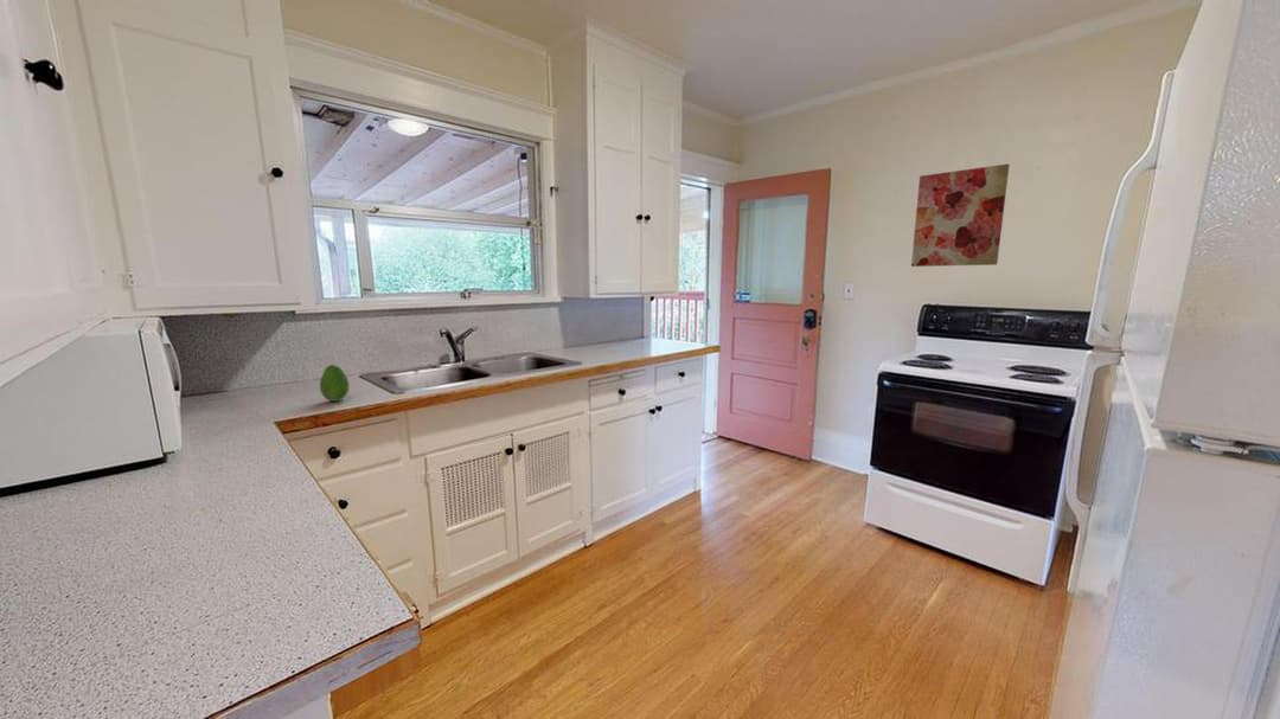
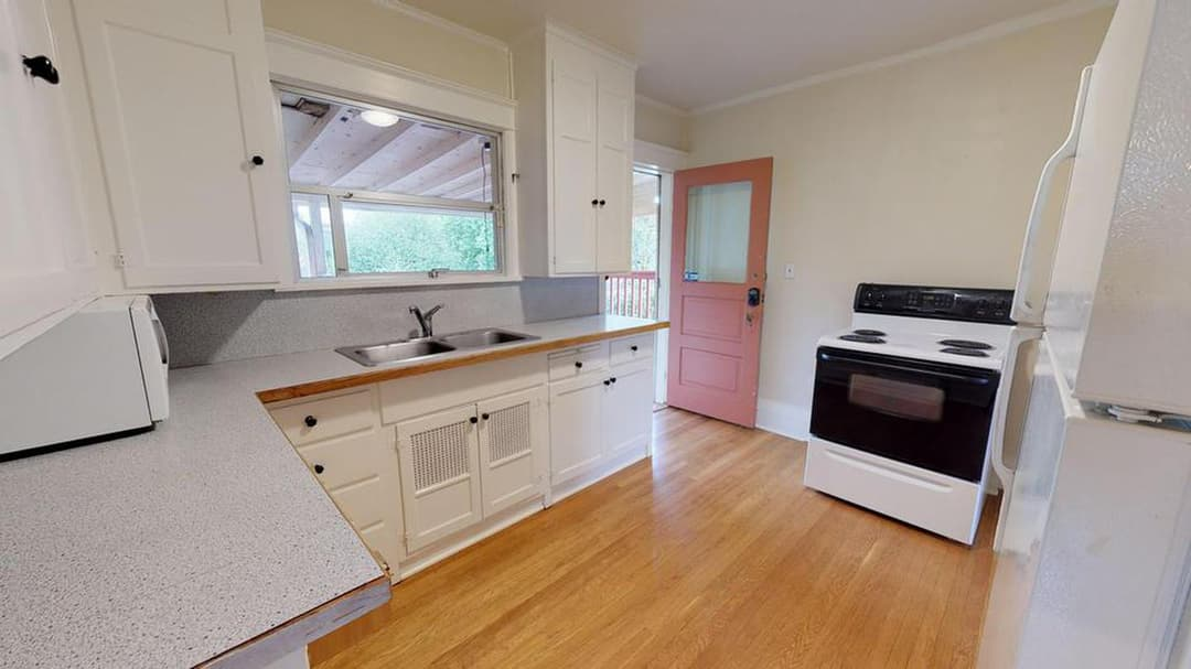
- fruit [319,364,351,403]
- wall art [910,162,1011,268]
